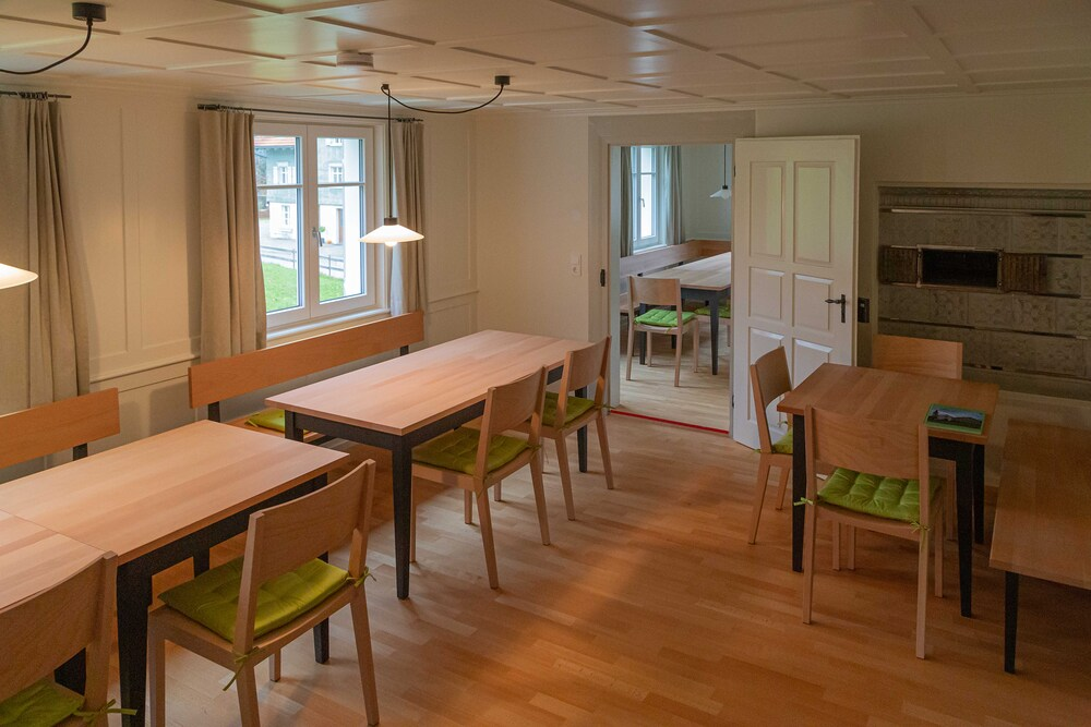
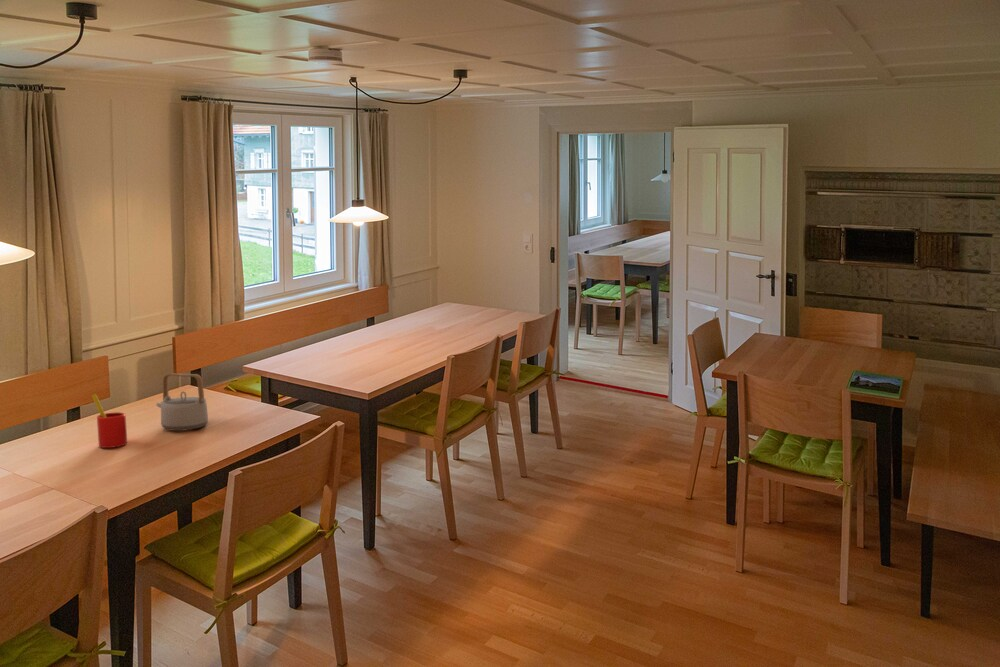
+ straw [90,393,128,449]
+ teapot [155,372,209,432]
